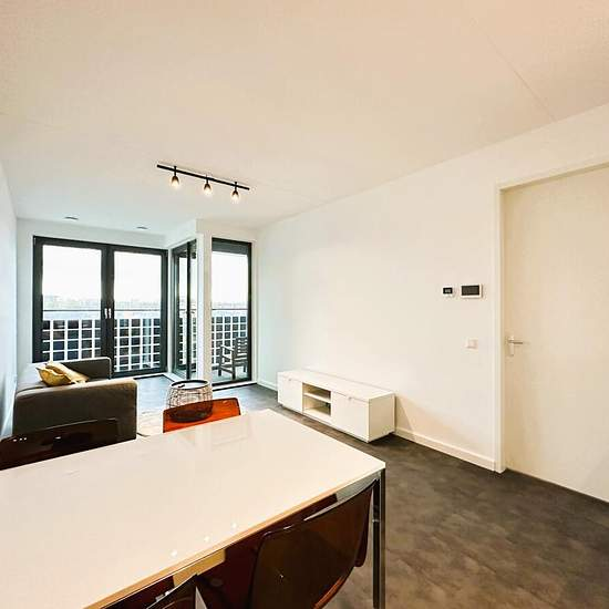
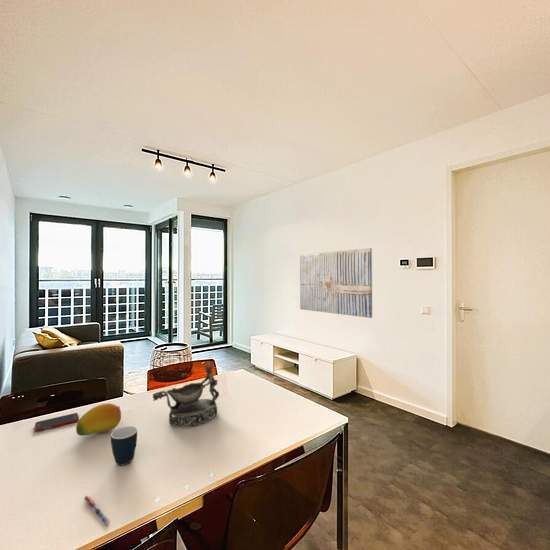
+ wall art [299,247,373,319]
+ decorative bowl [152,362,220,427]
+ pen [83,495,110,526]
+ fruit [75,402,122,437]
+ cell phone [34,412,80,432]
+ mug [110,425,138,466]
